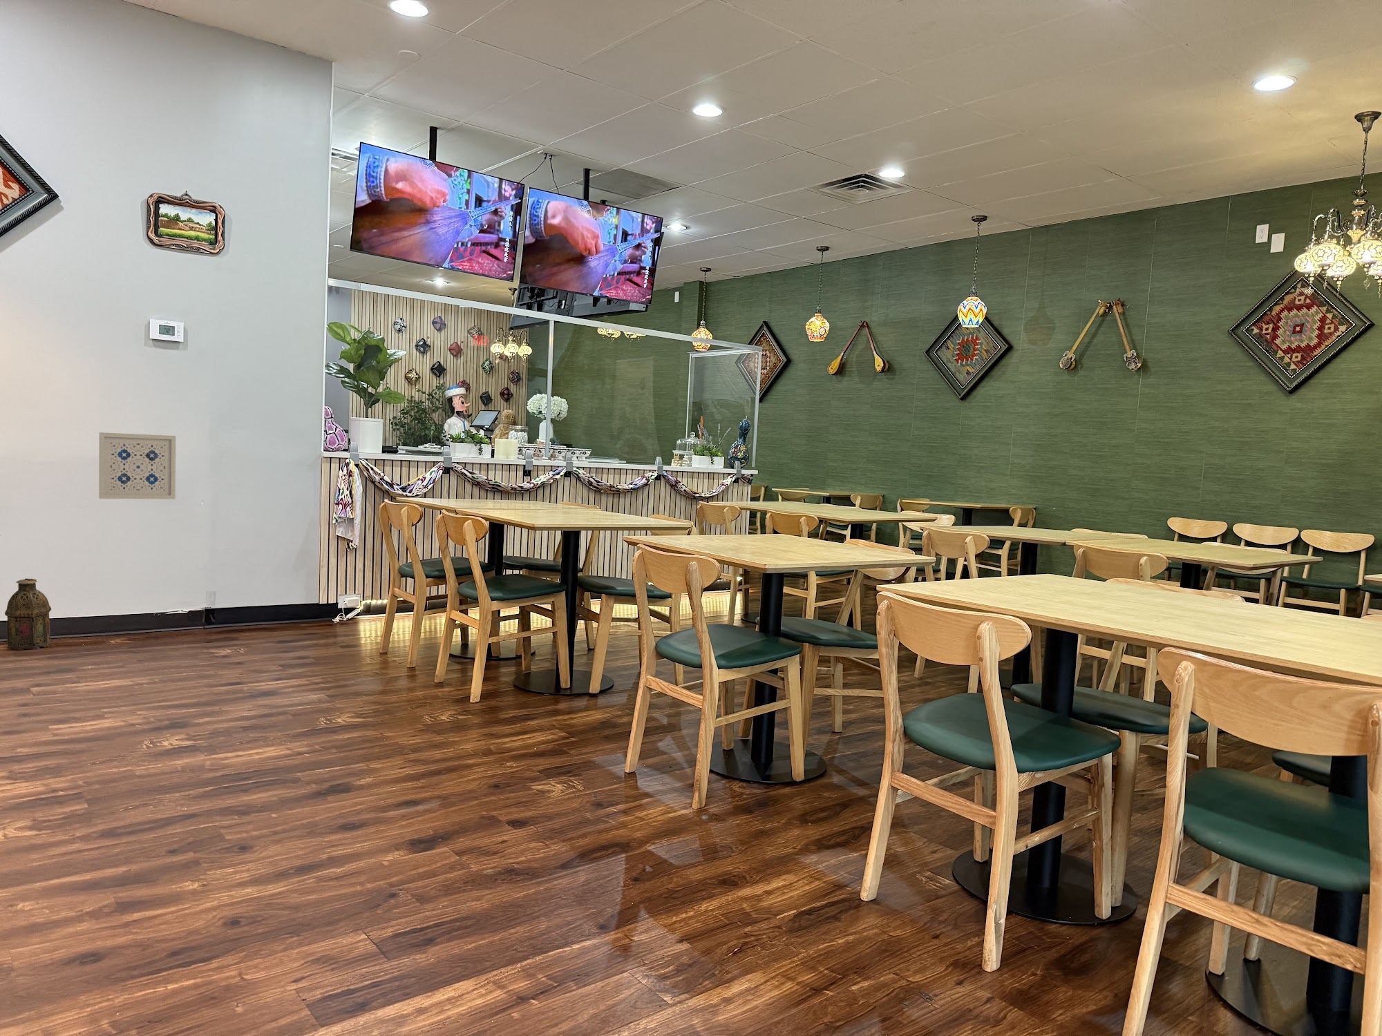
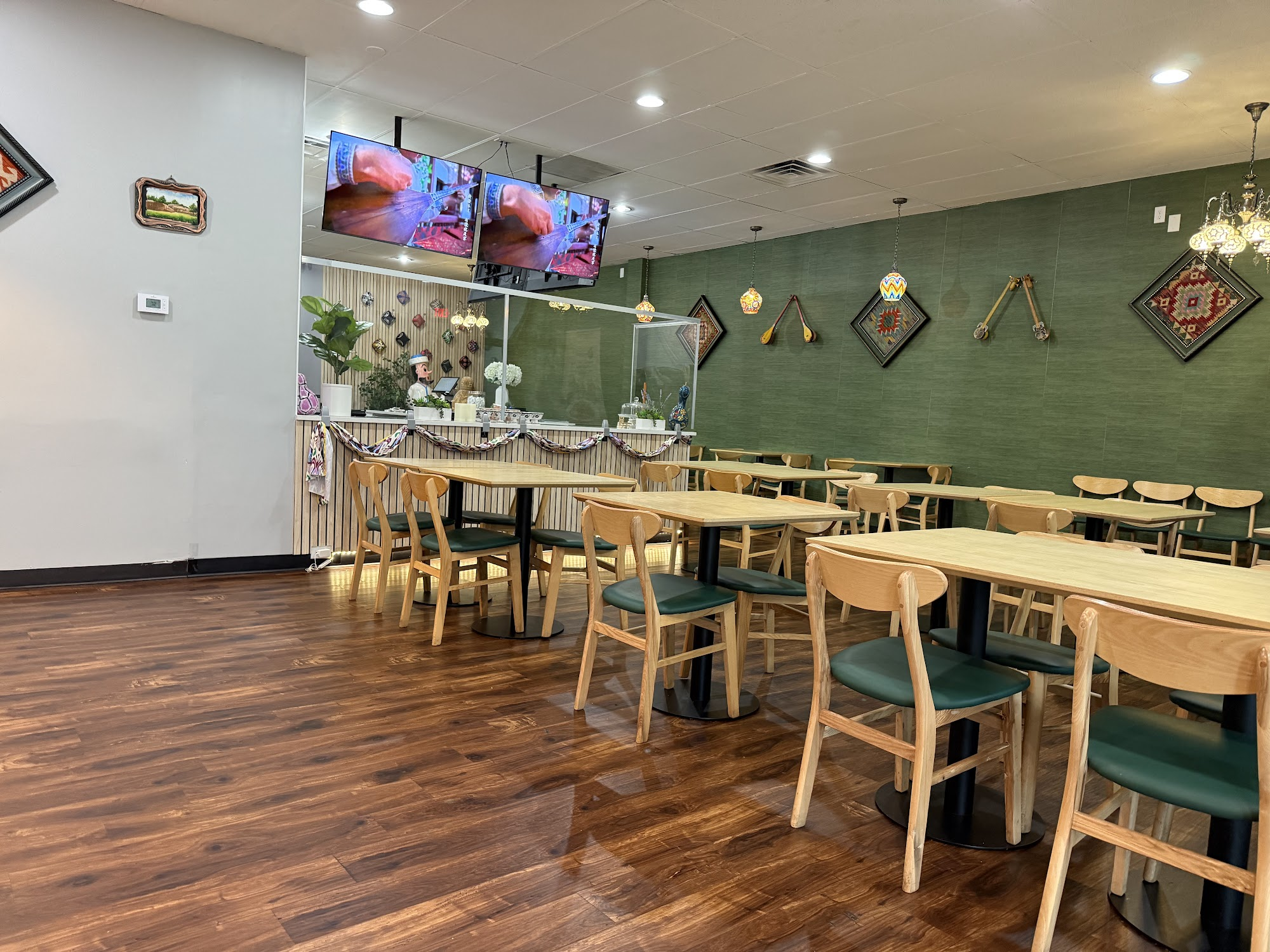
- wall art [98,432,176,499]
- lantern [4,578,52,651]
